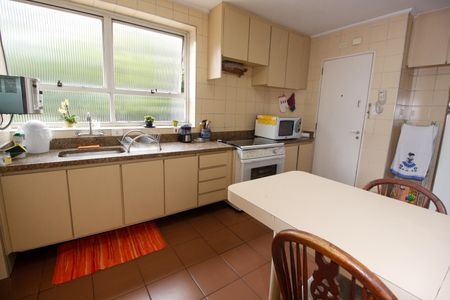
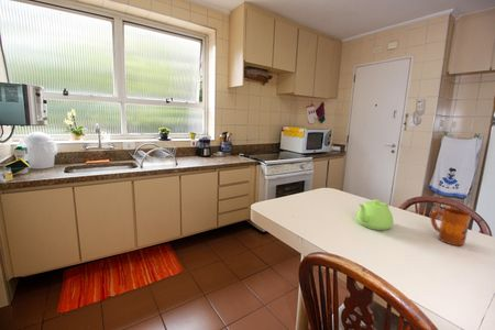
+ teapot [355,198,395,231]
+ mug [430,207,472,246]
